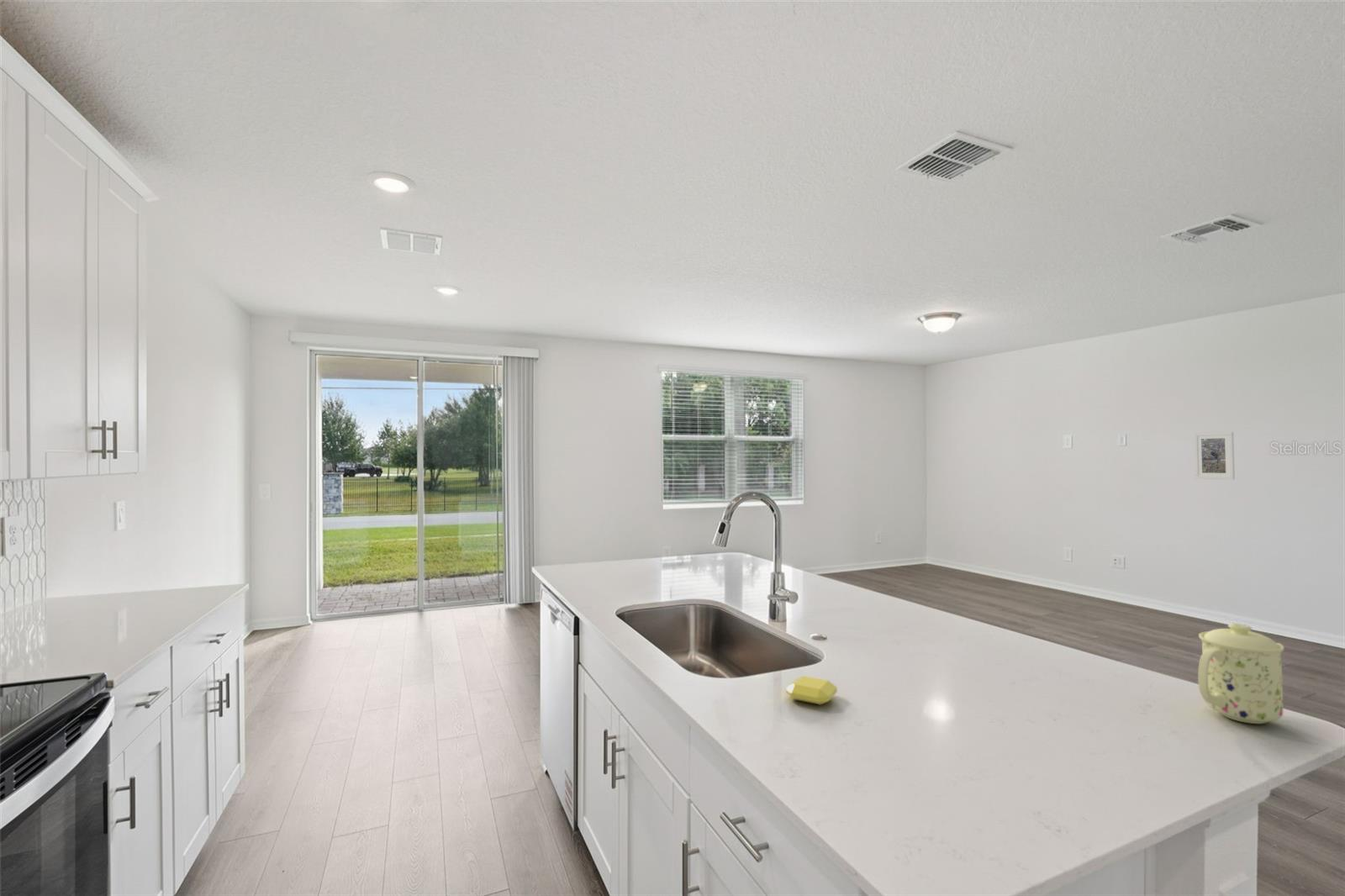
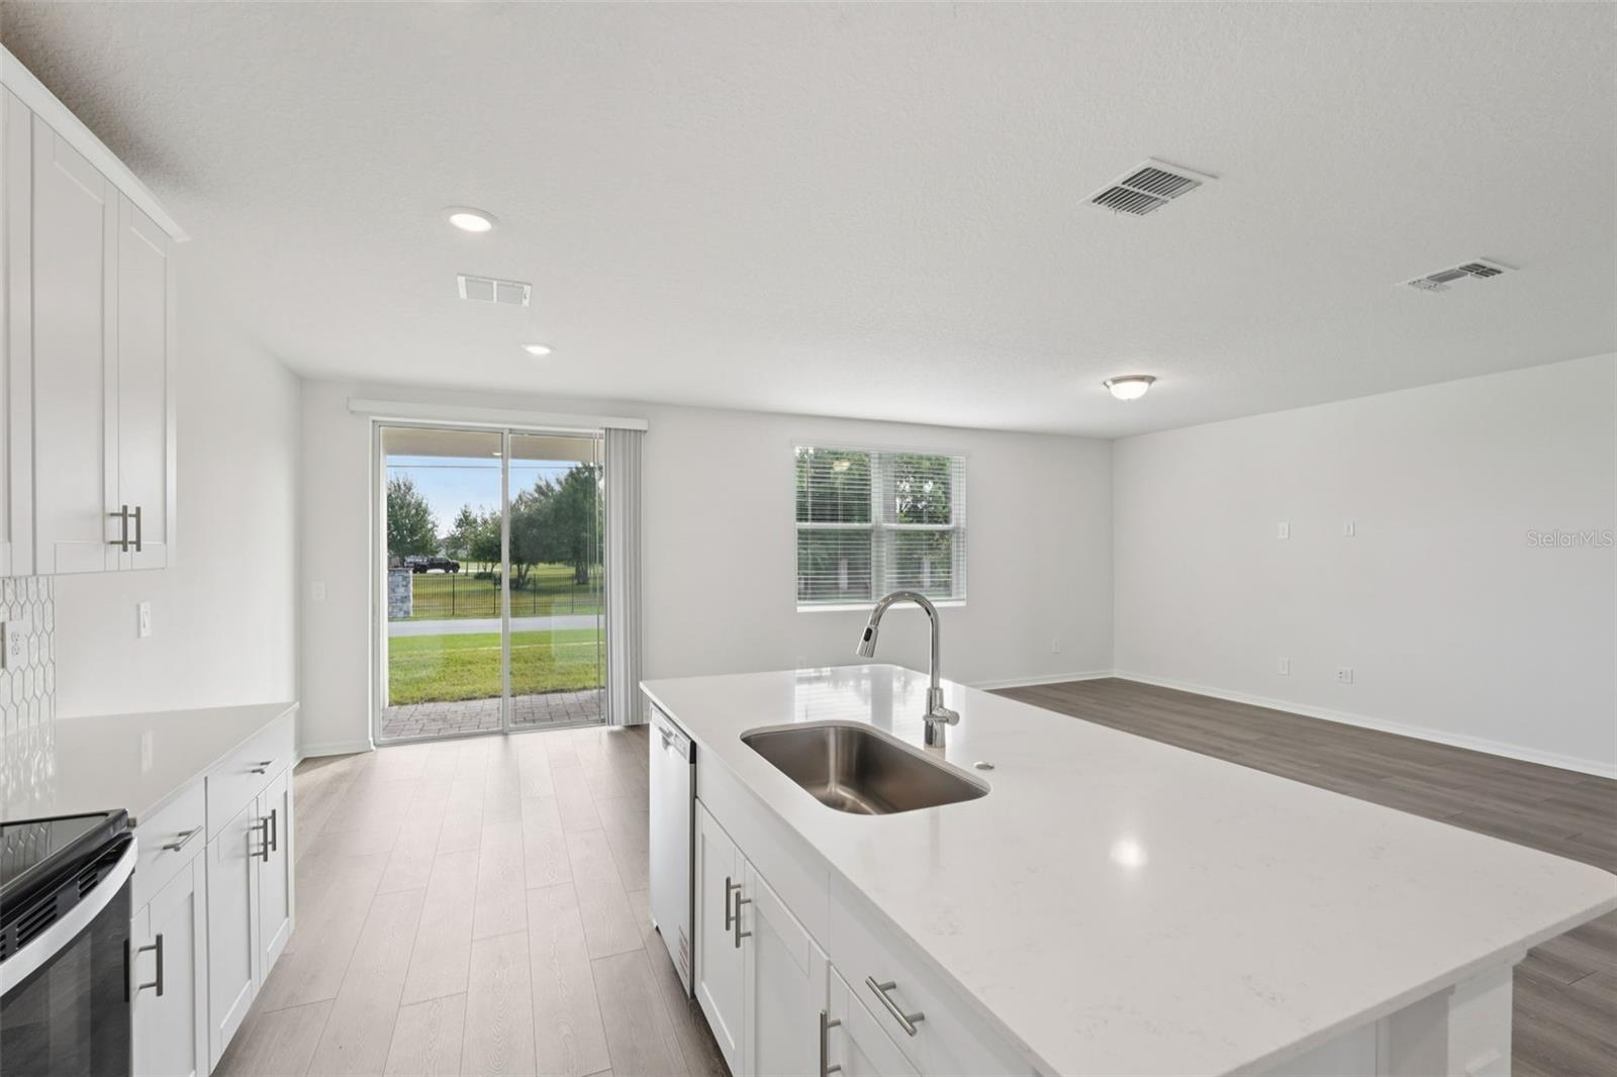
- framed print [1193,431,1236,481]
- mug [1197,623,1285,725]
- soap bar [785,675,838,706]
